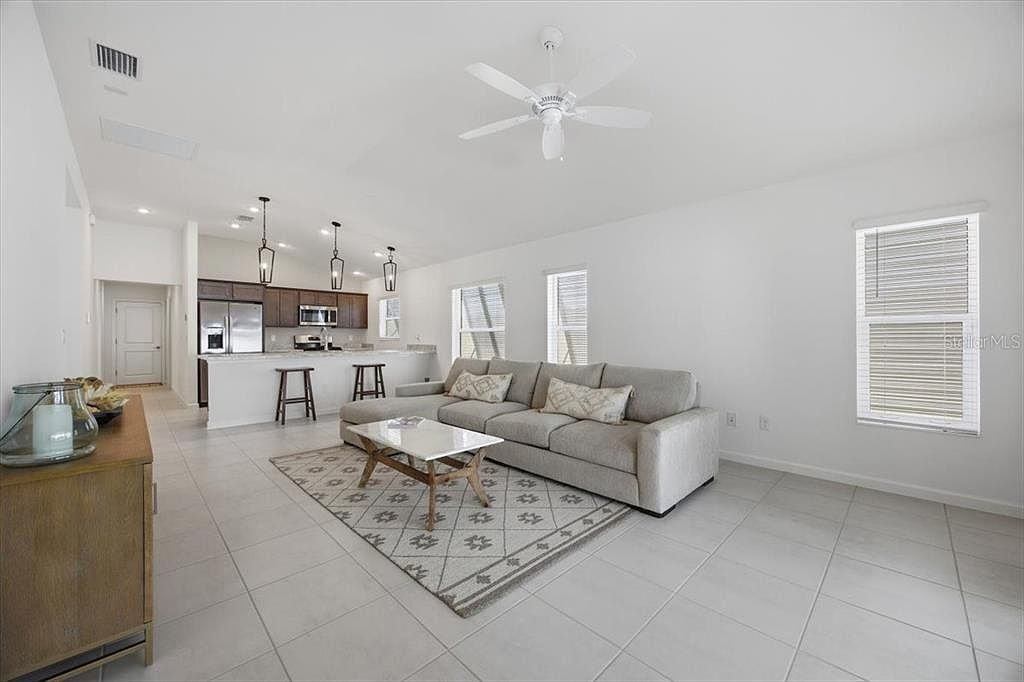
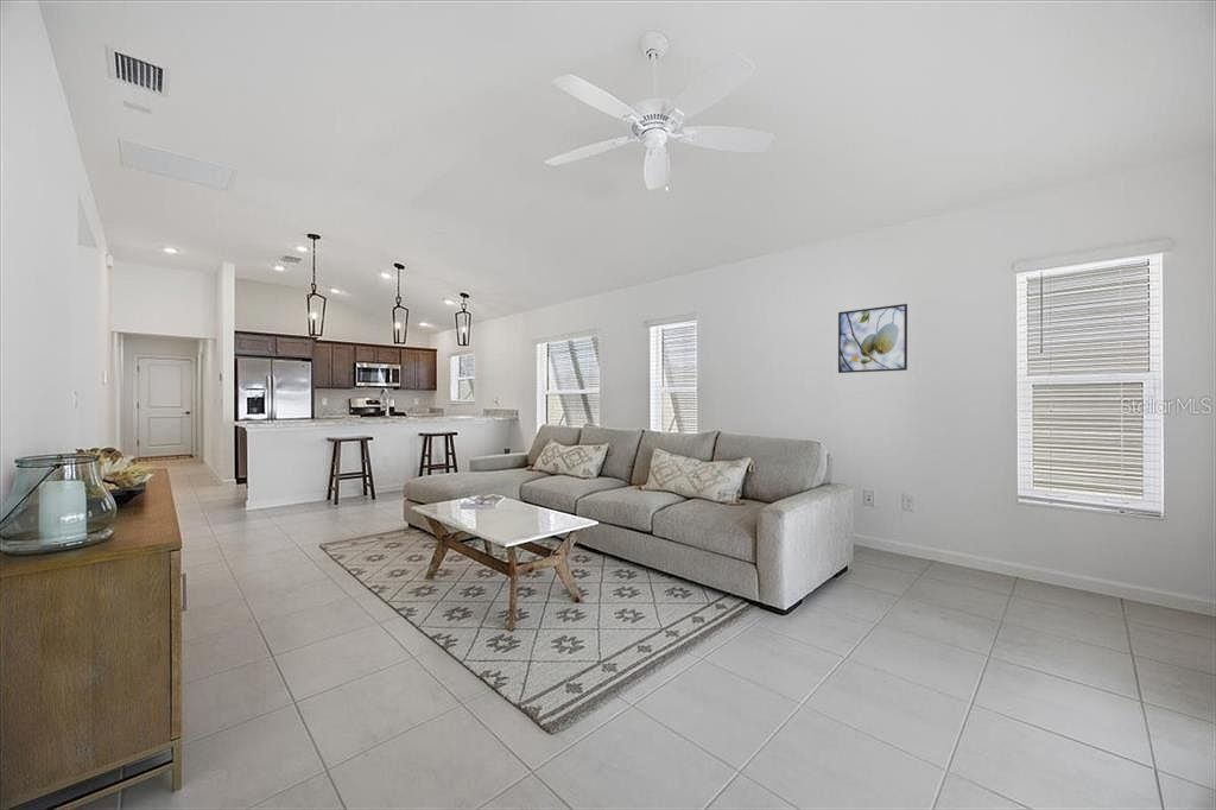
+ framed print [837,303,908,374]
